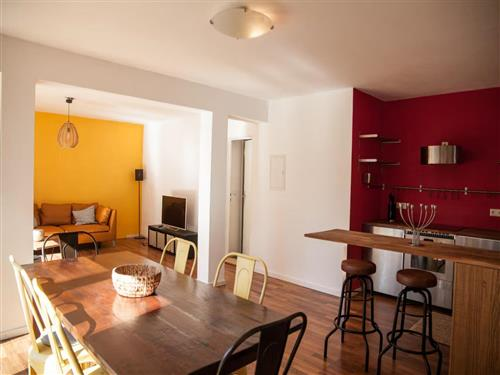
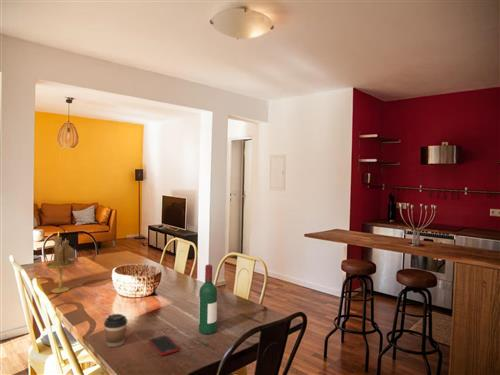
+ coffee cup [103,313,128,348]
+ wine bottle [198,264,218,335]
+ candle holder [45,230,76,294]
+ cell phone [148,334,180,356]
